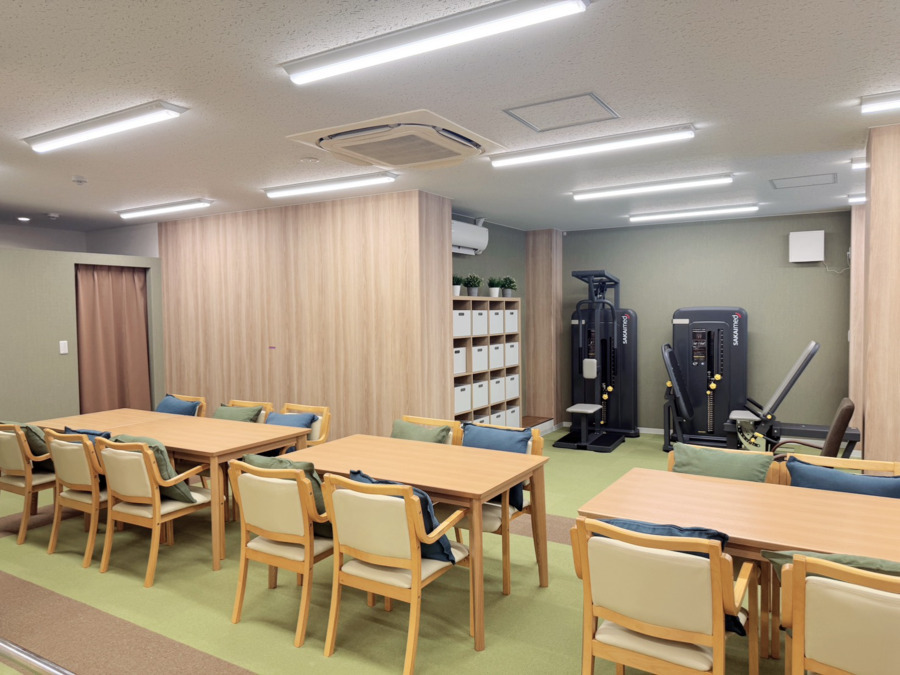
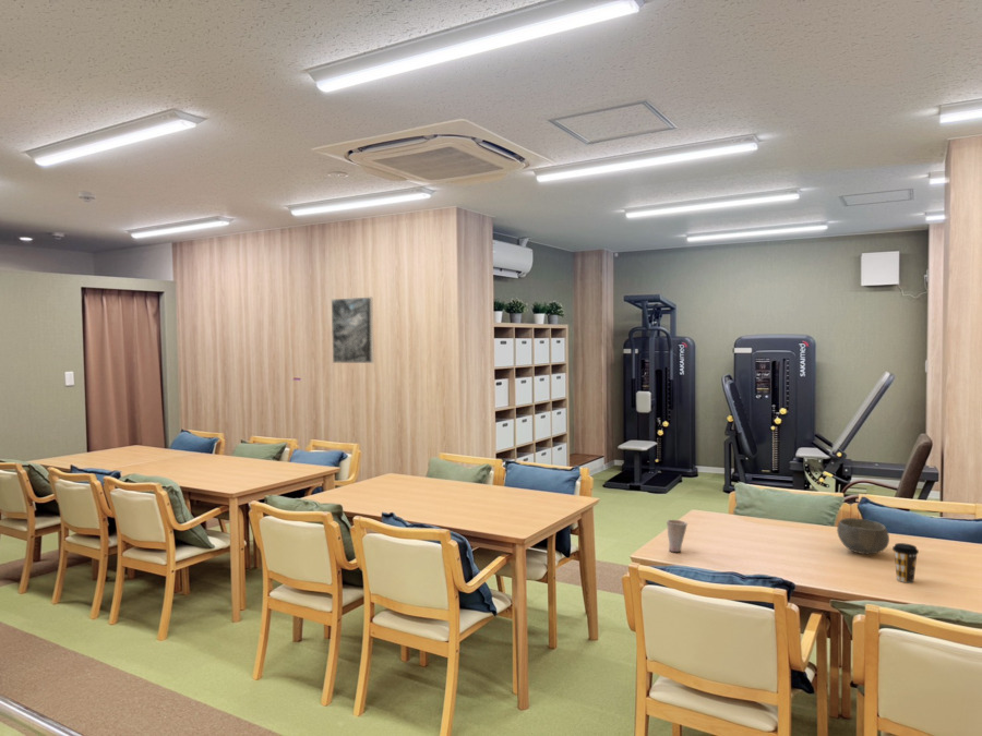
+ cup [666,519,688,553]
+ coffee cup [891,542,920,583]
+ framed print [331,297,375,364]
+ bowl [836,517,890,555]
